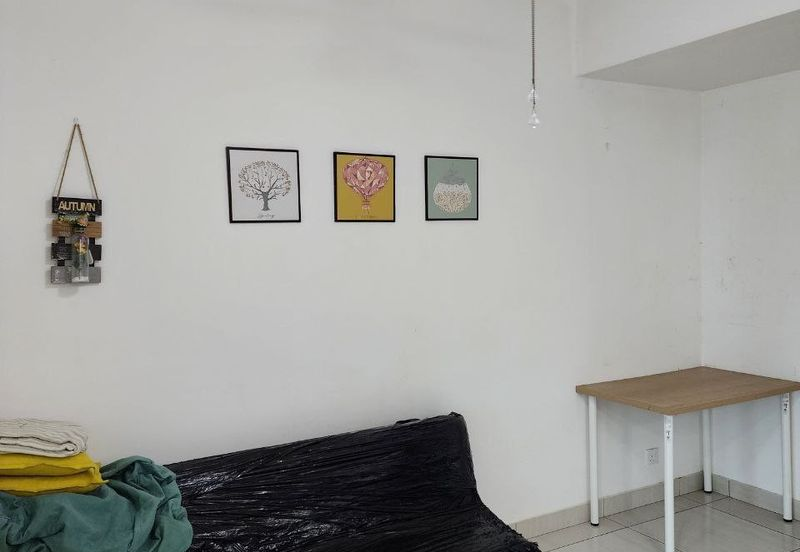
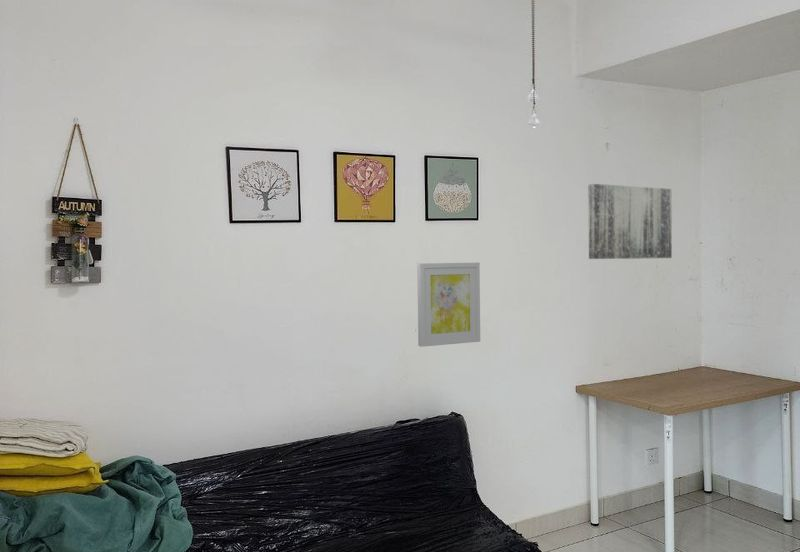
+ wall art [587,183,673,260]
+ wall art [416,262,481,348]
